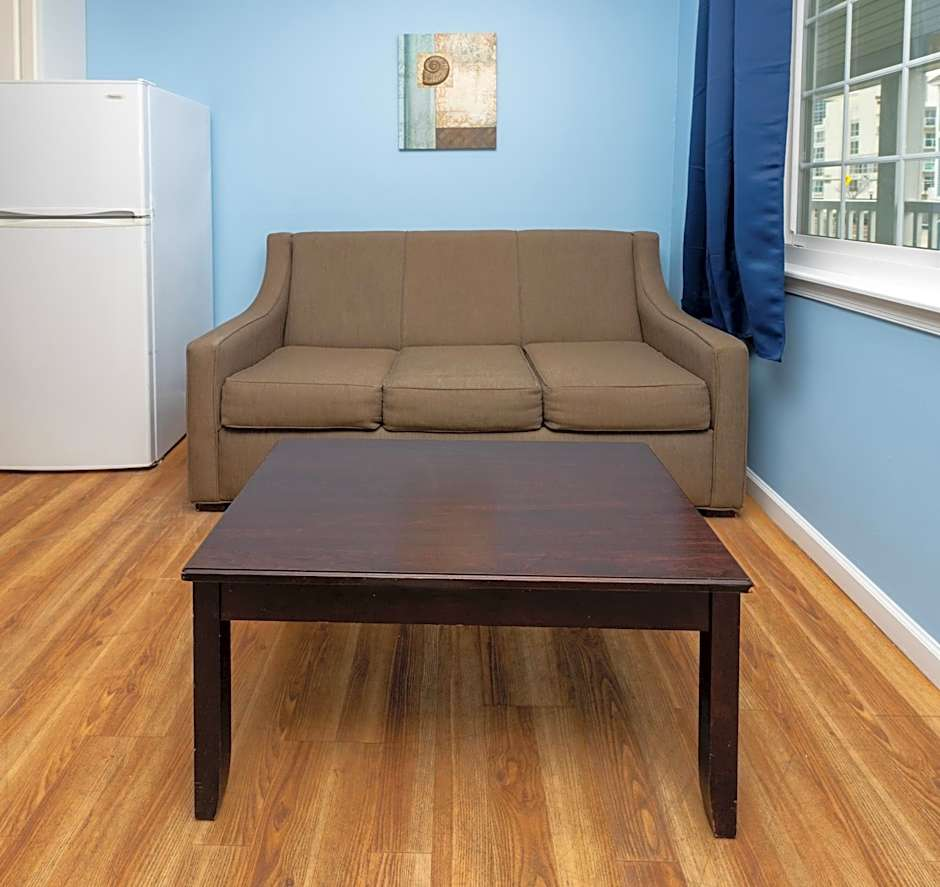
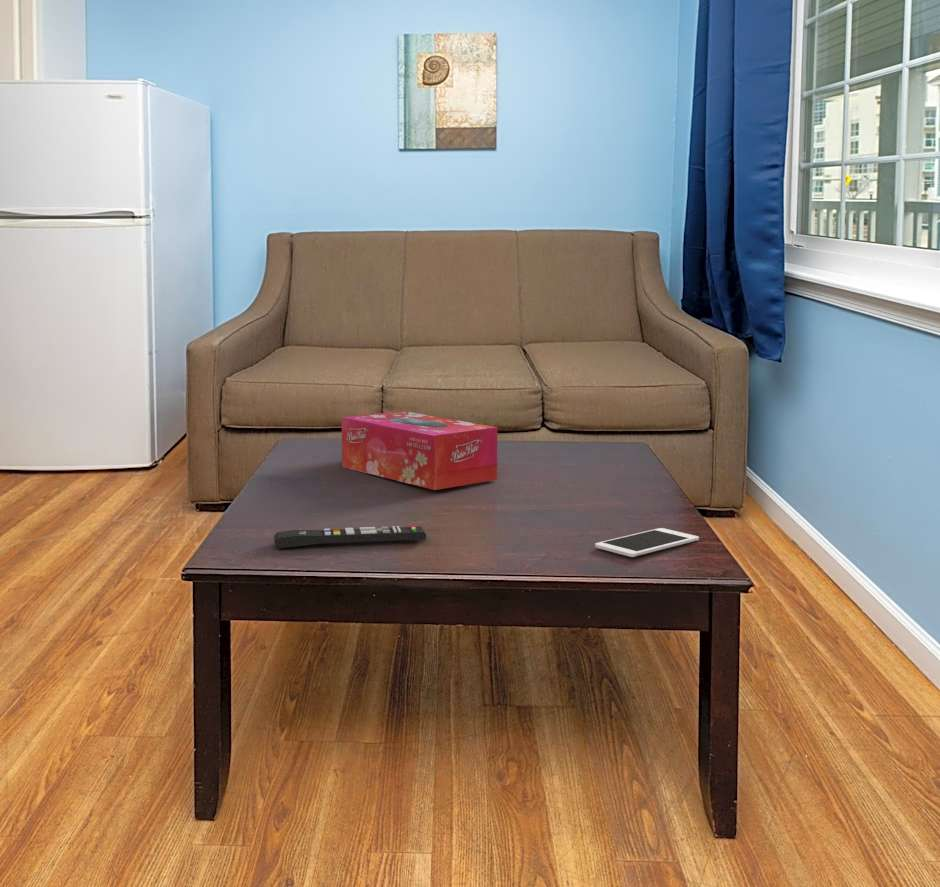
+ remote control [273,525,427,549]
+ tissue box [341,410,499,491]
+ cell phone [594,527,700,558]
